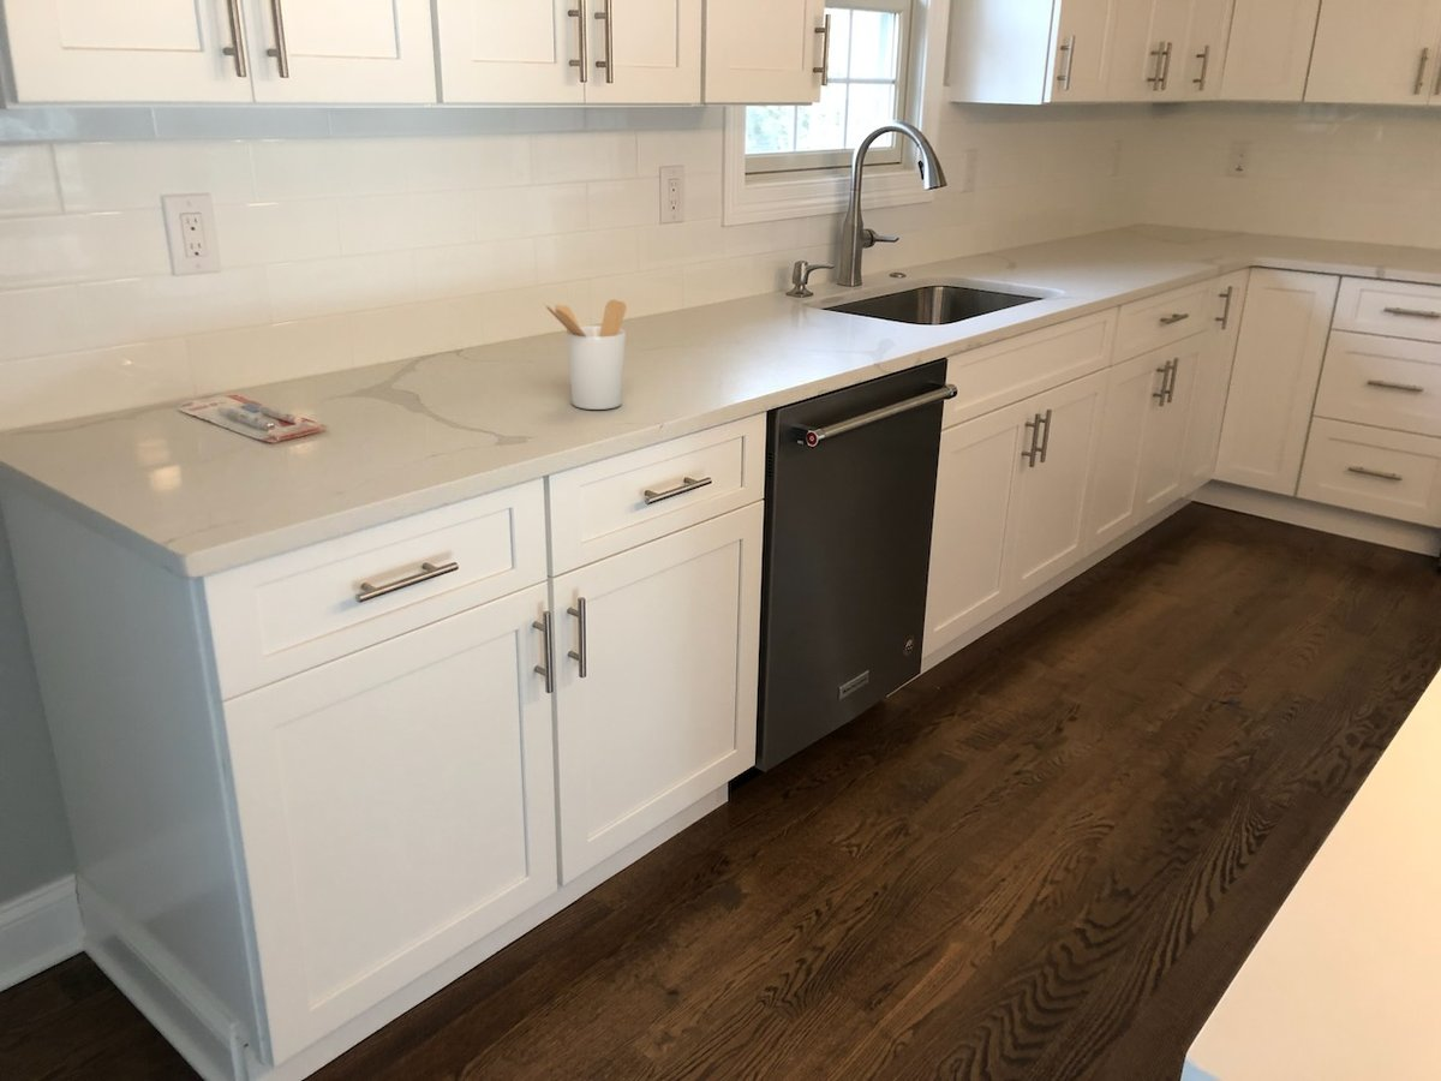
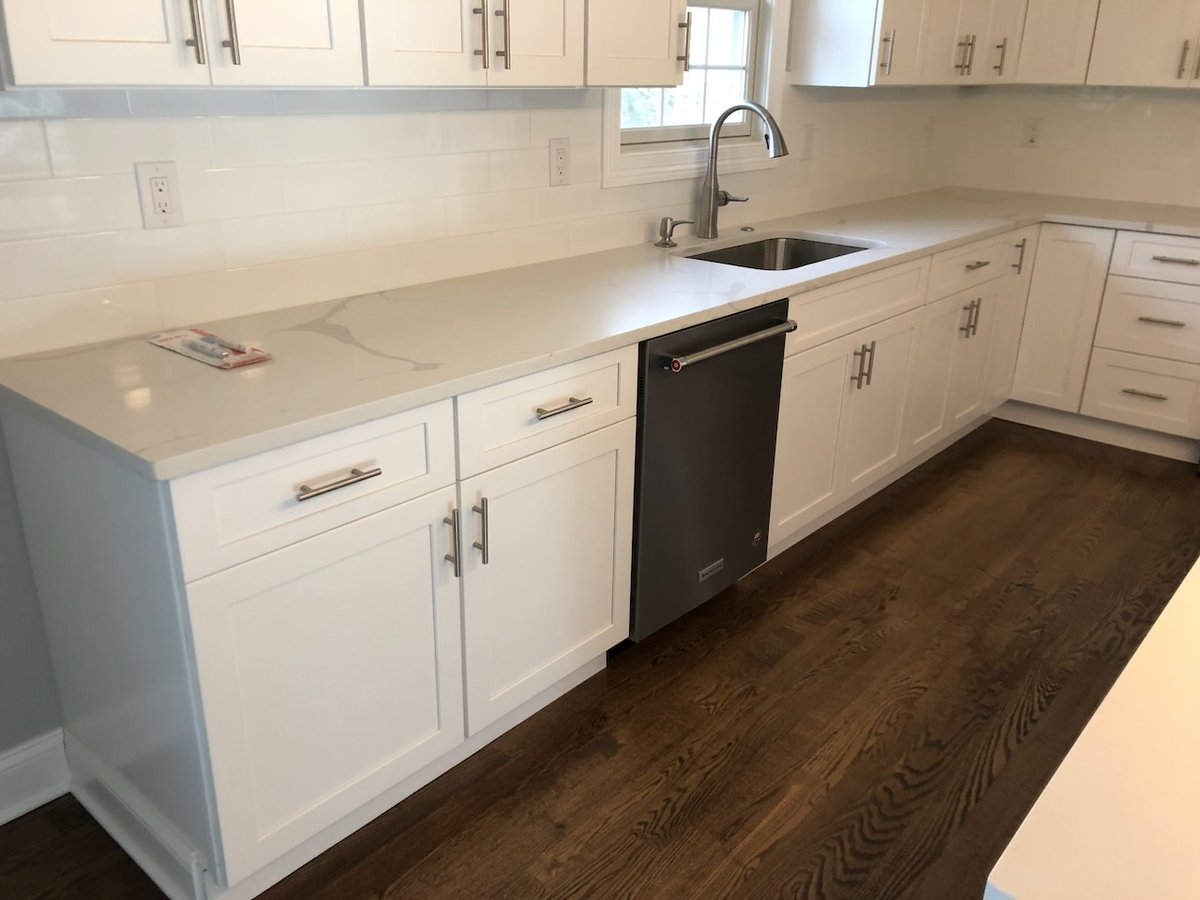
- utensil holder [542,298,628,411]
